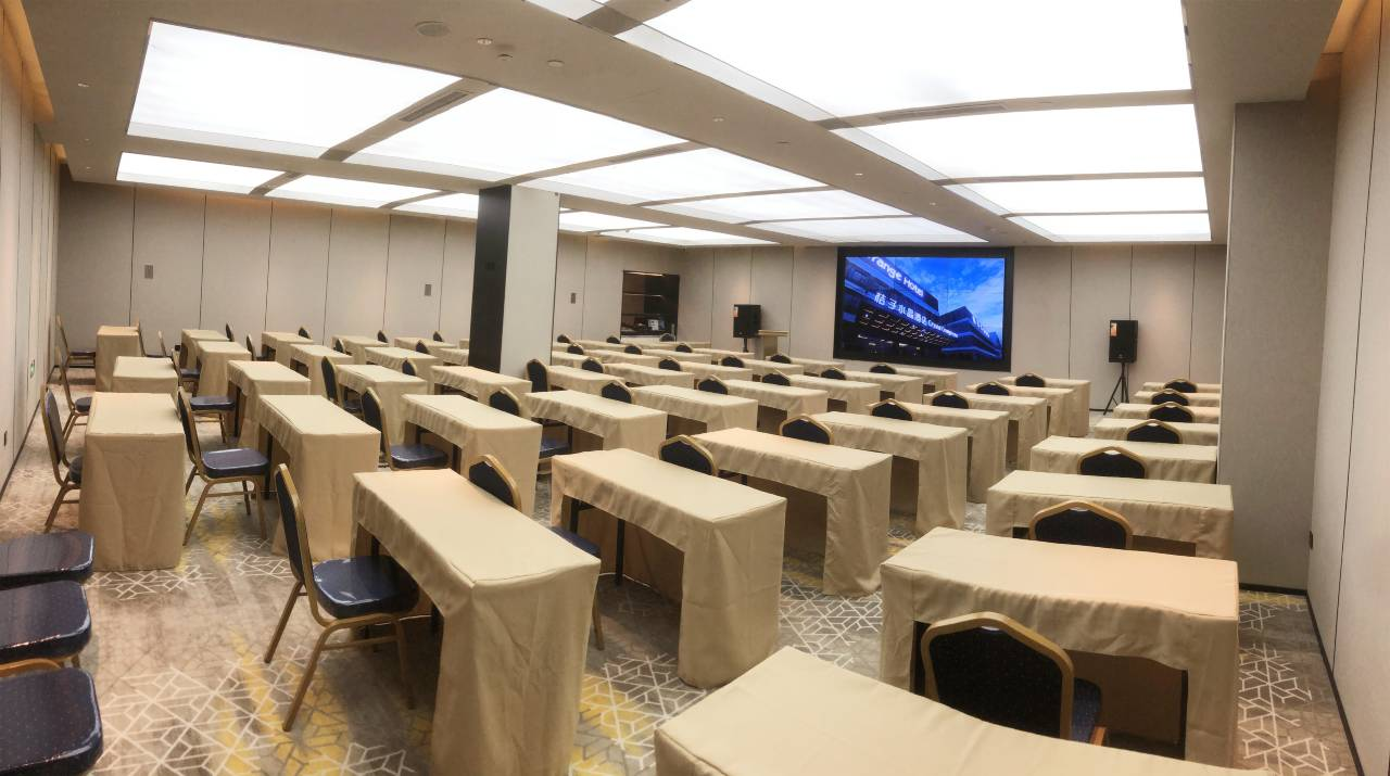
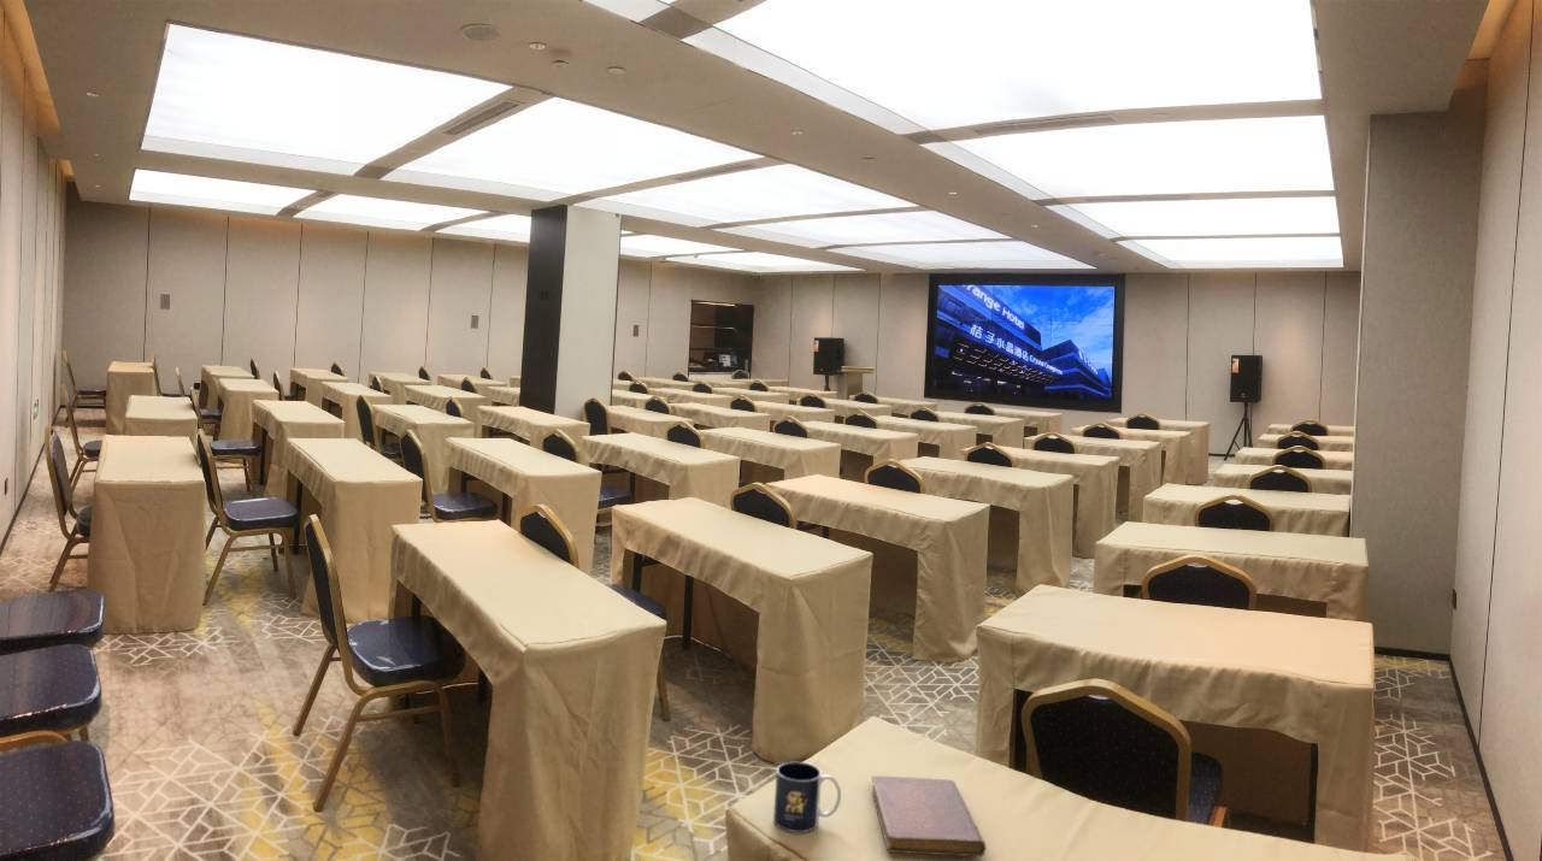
+ notebook [870,774,987,857]
+ mug [772,761,842,833]
